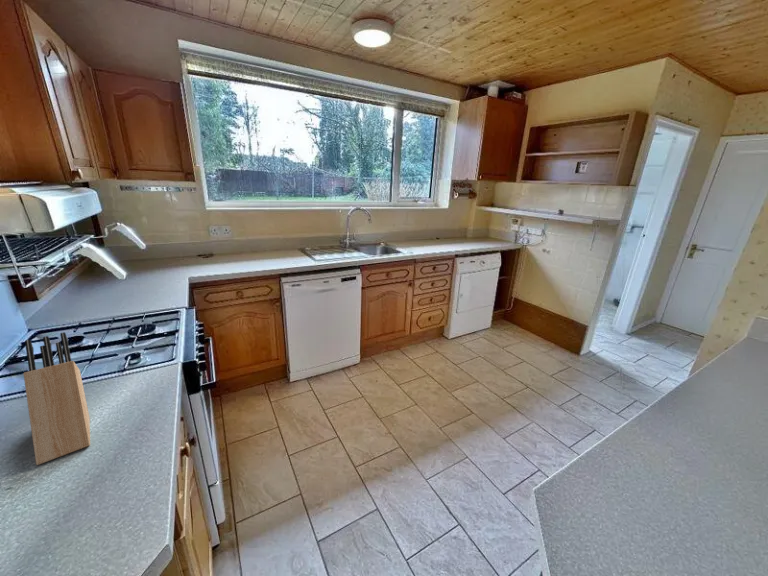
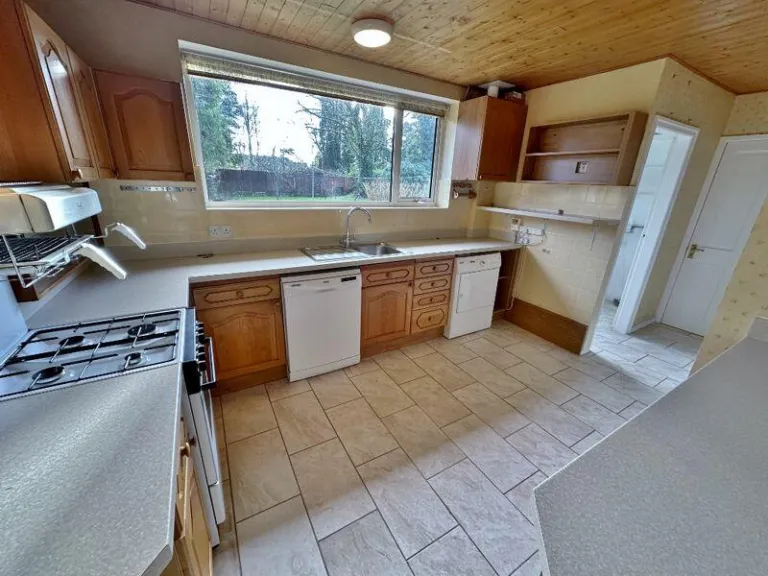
- knife block [22,331,91,466]
